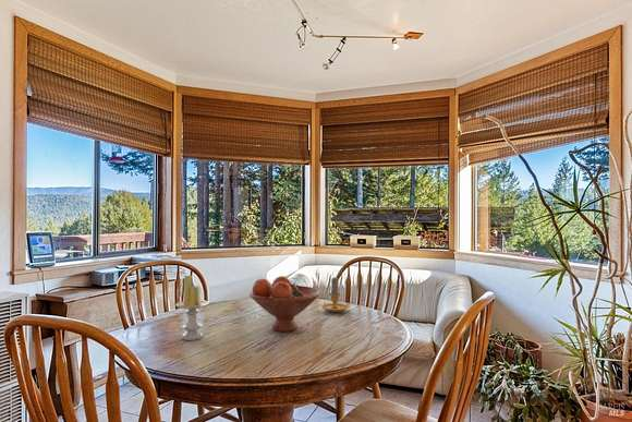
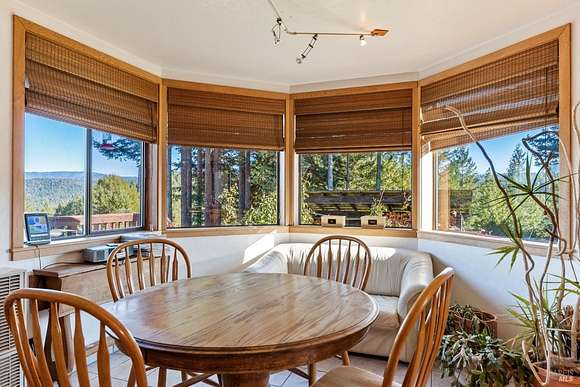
- candle [174,274,209,341]
- fruit bowl [248,275,320,333]
- candle [320,277,350,313]
